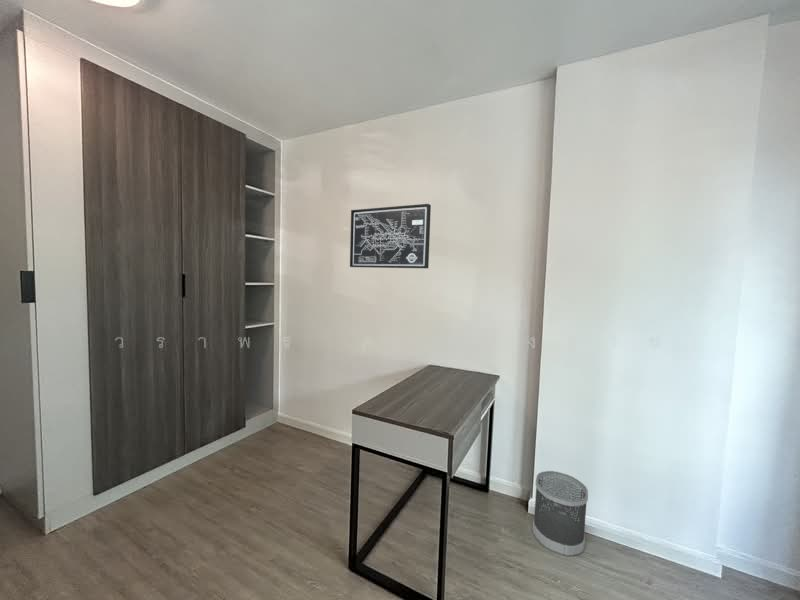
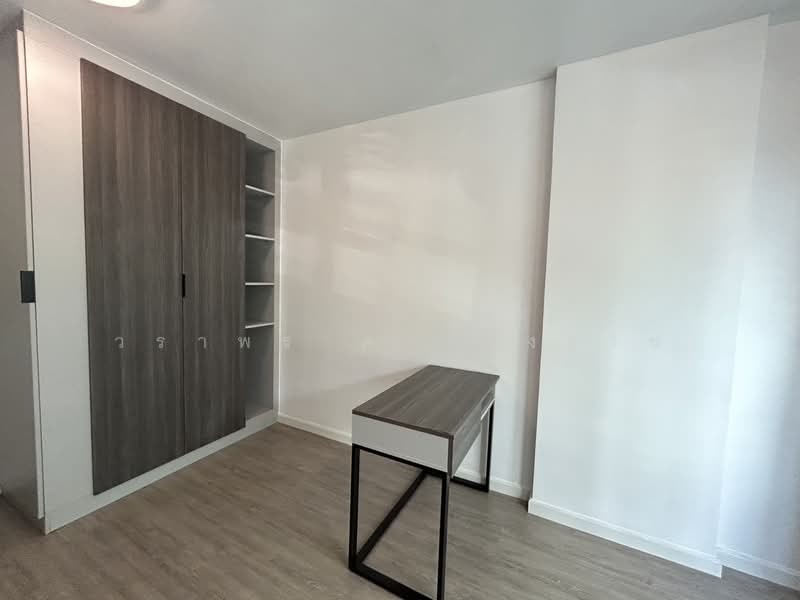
- wastebasket [532,470,589,558]
- wall art [349,203,432,269]
